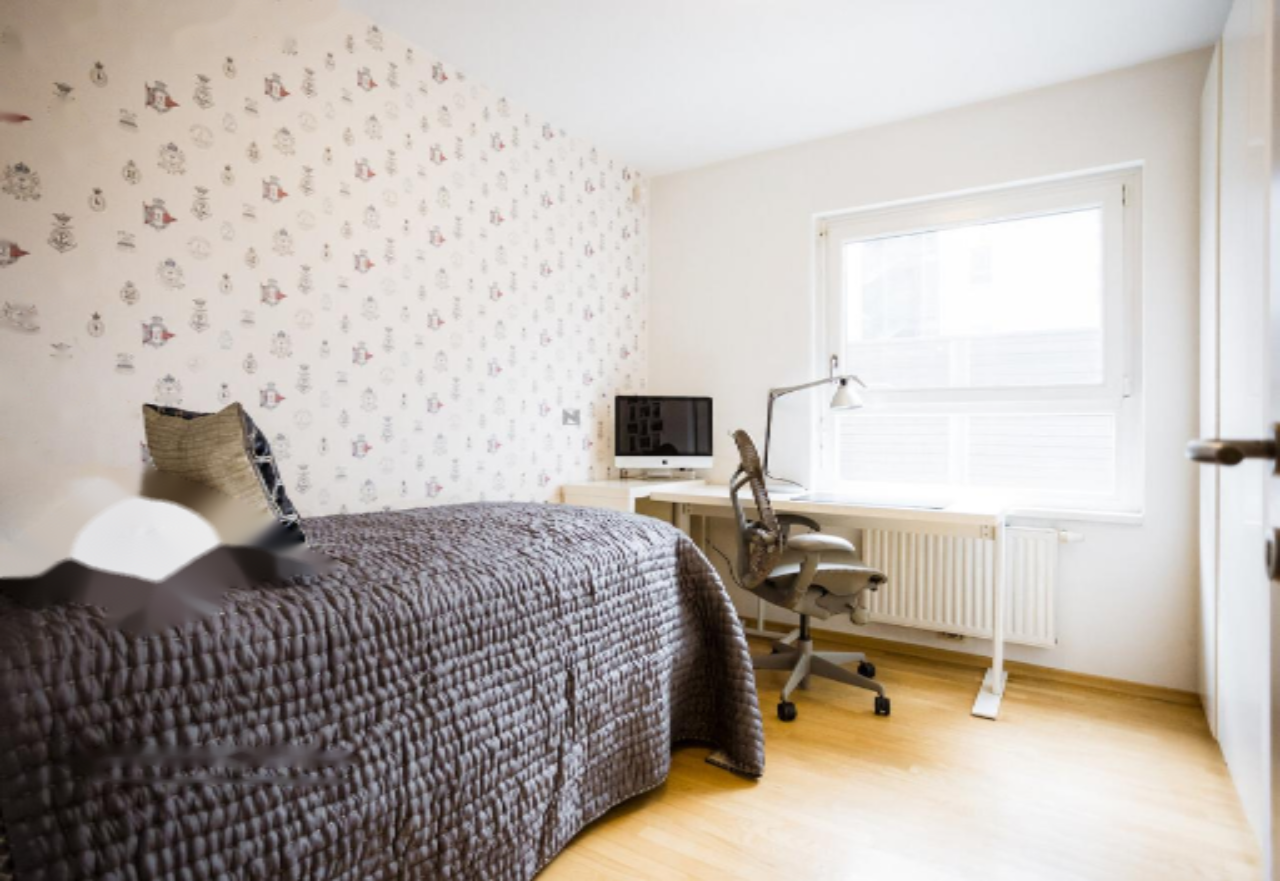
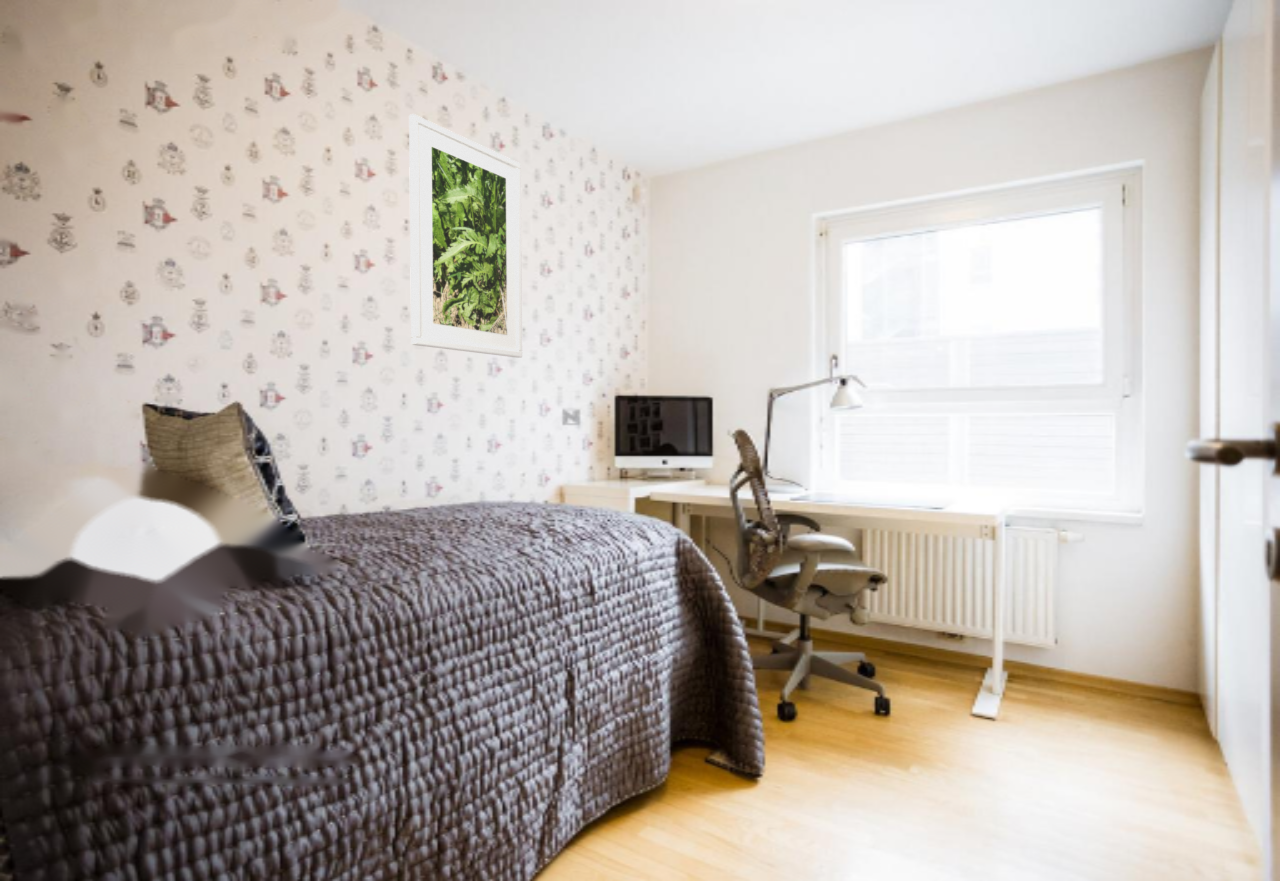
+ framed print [408,113,523,359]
